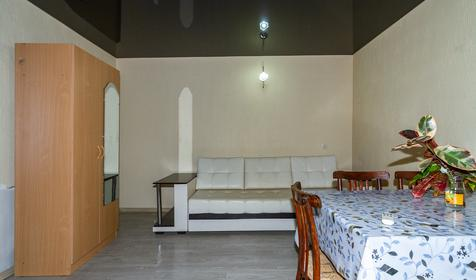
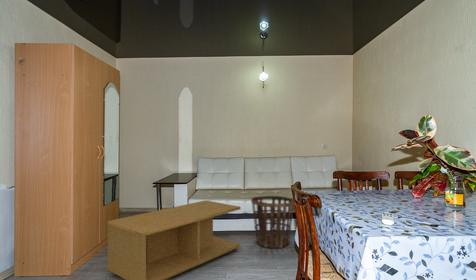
+ basket [250,195,295,249]
+ coffee table [106,199,242,280]
